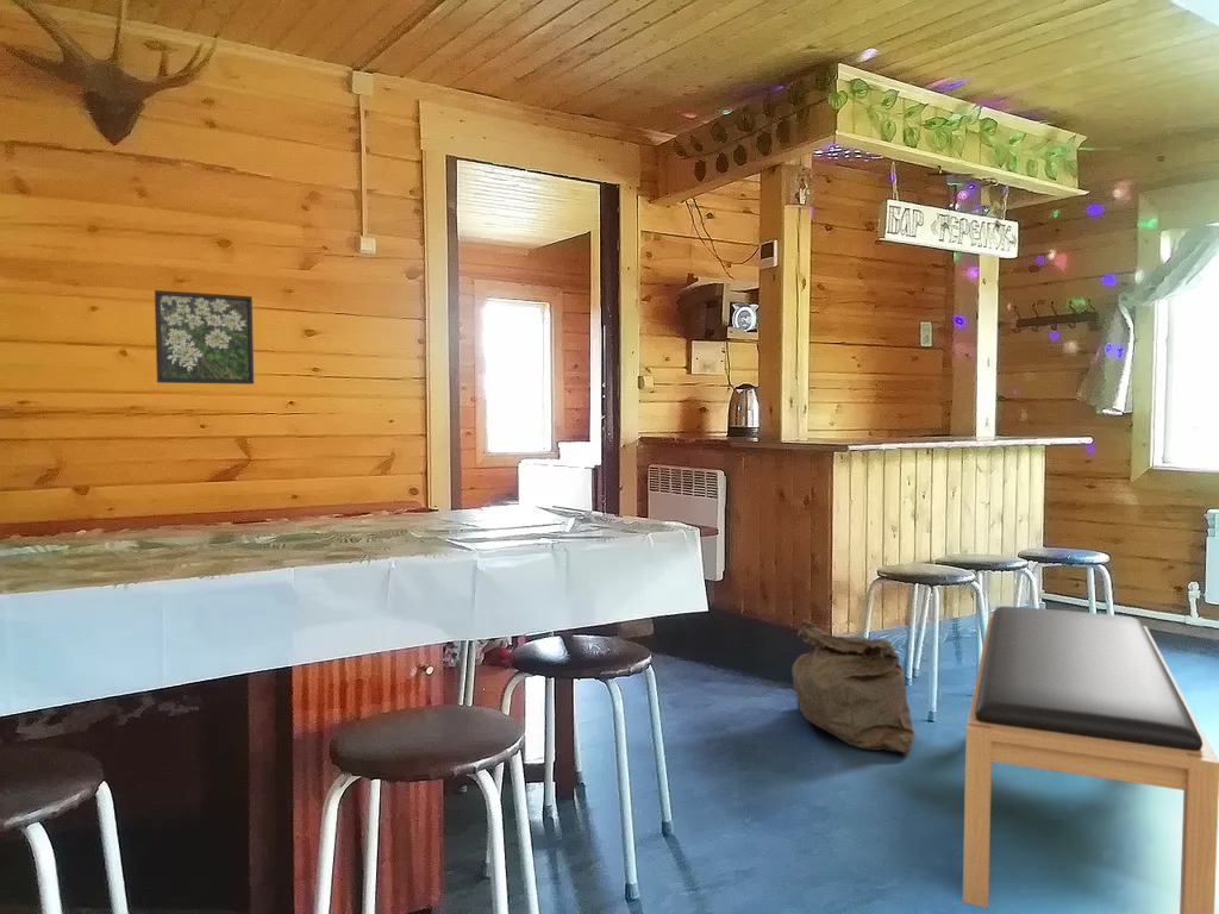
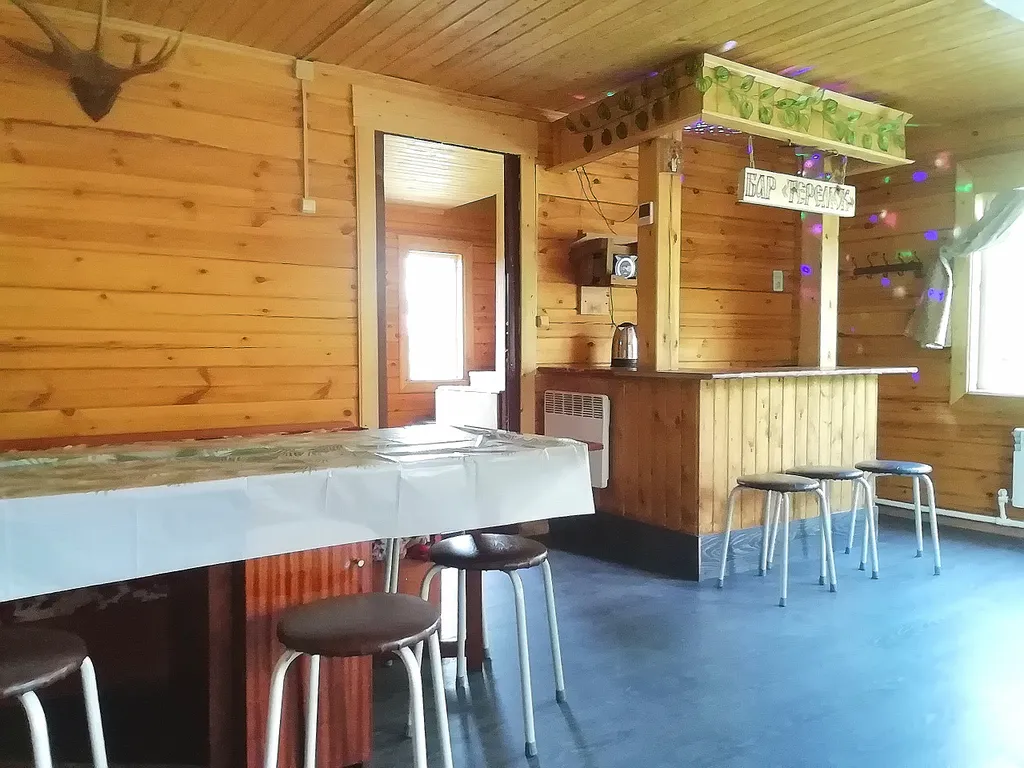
- bag [790,619,917,757]
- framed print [154,289,255,386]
- bench [962,605,1219,914]
